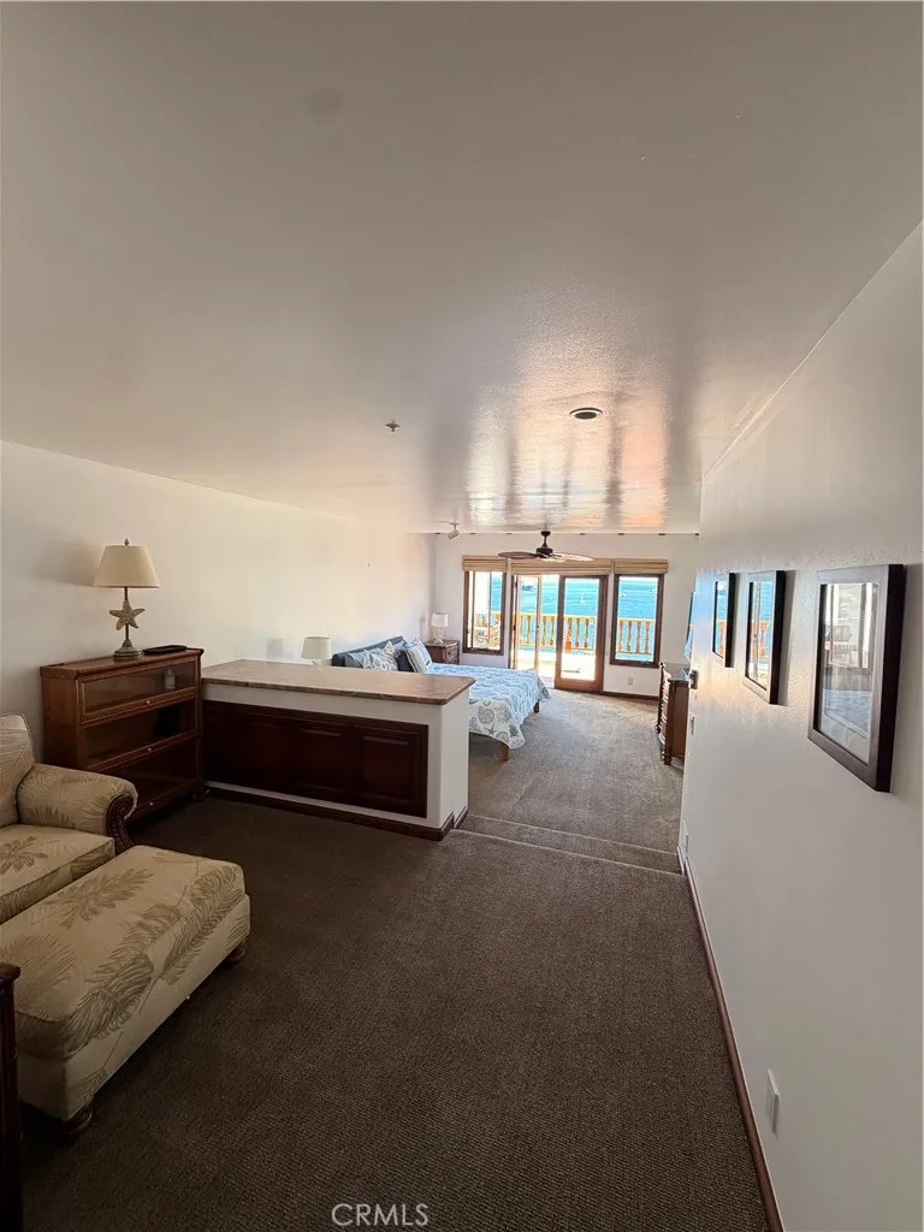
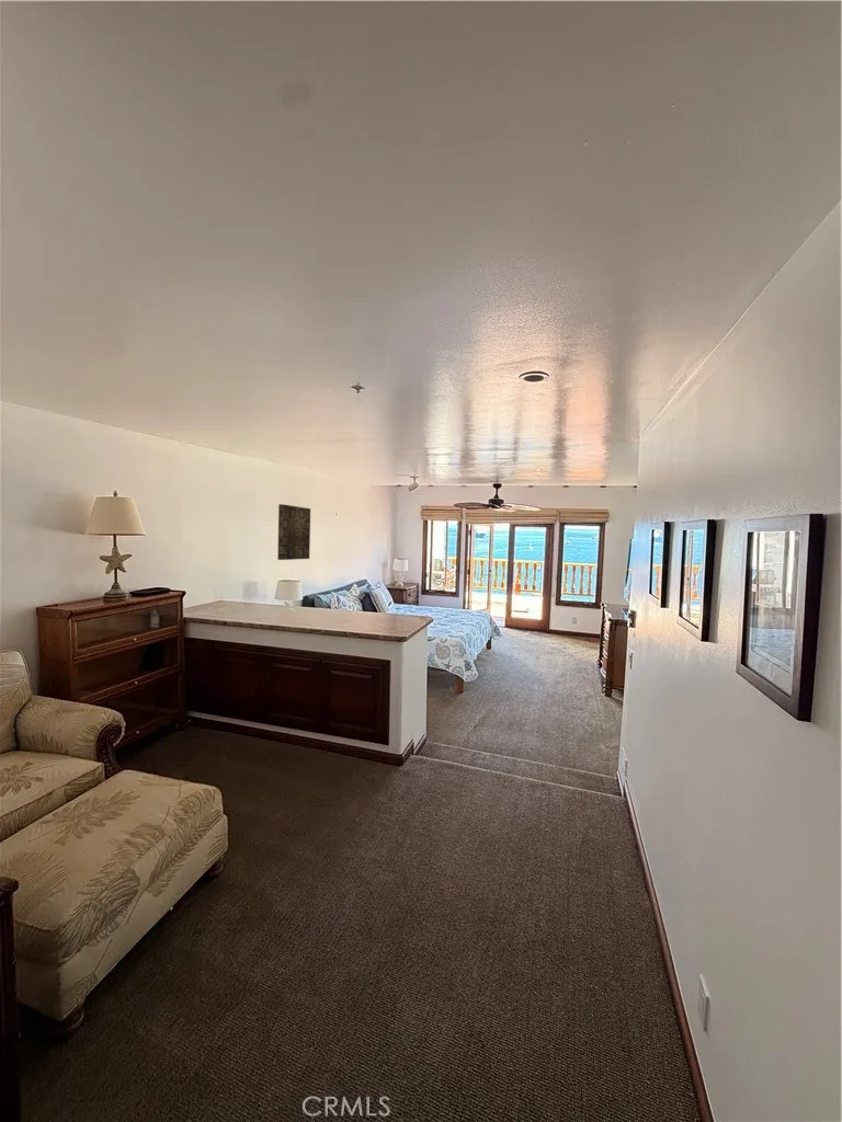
+ wall art [276,503,311,561]
